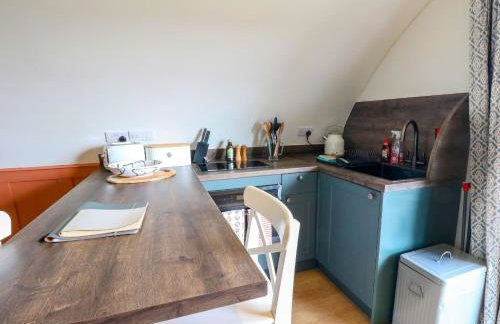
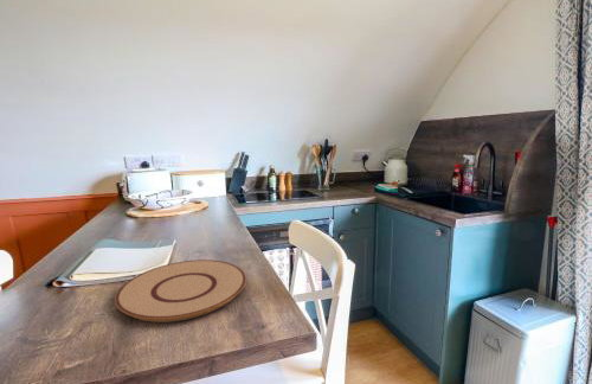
+ plate [114,258,247,324]
